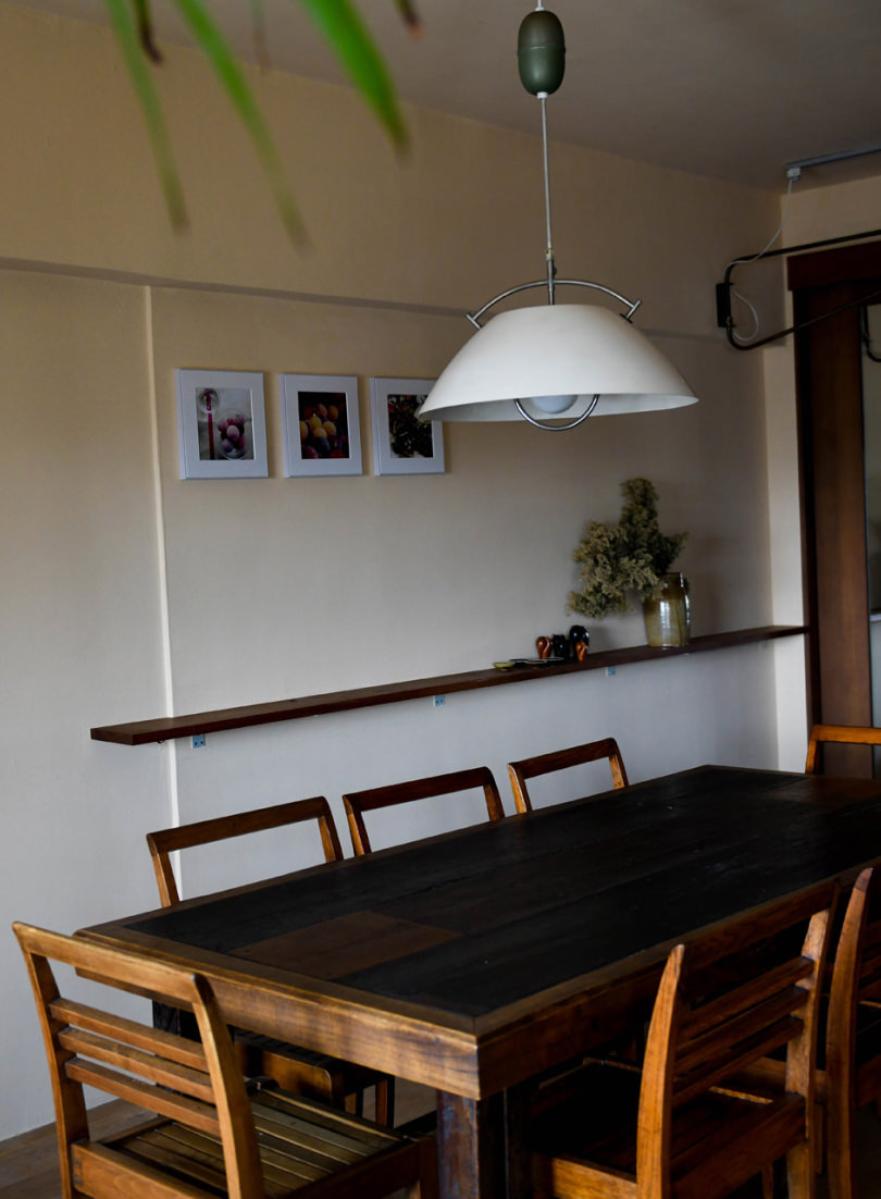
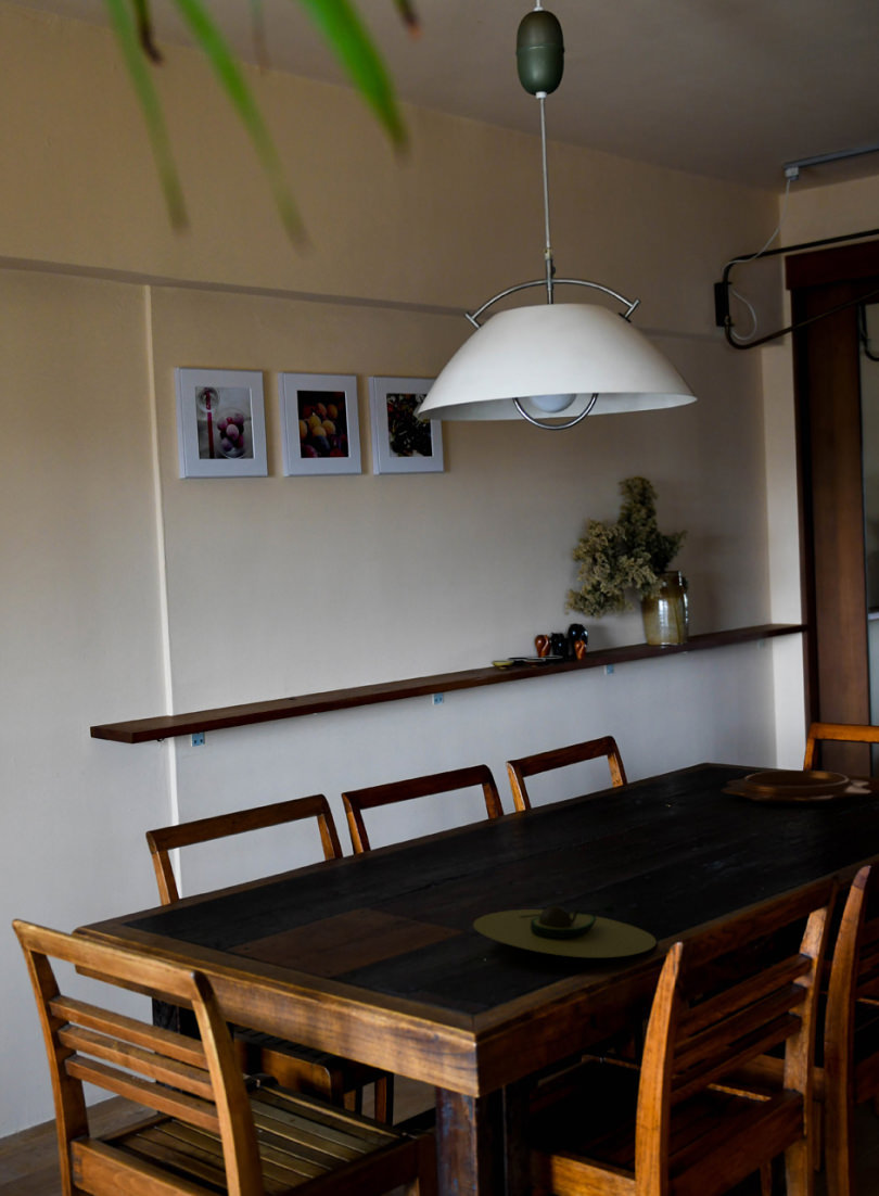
+ avocado [472,903,658,958]
+ decorative bowl [721,769,872,805]
